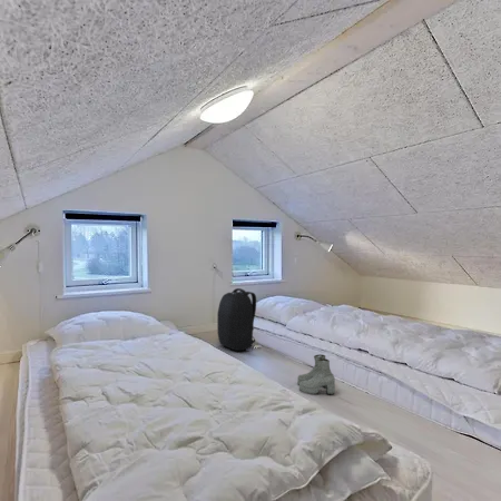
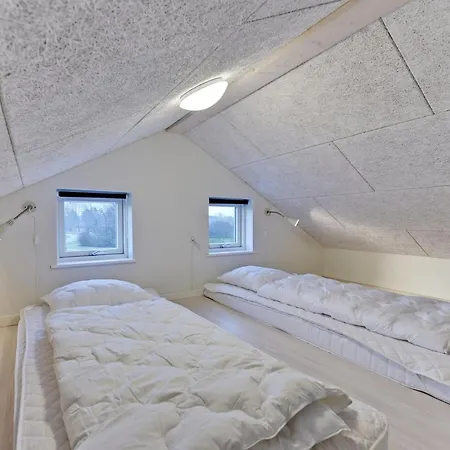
- backpack [216,287,257,352]
- boots [296,353,336,395]
